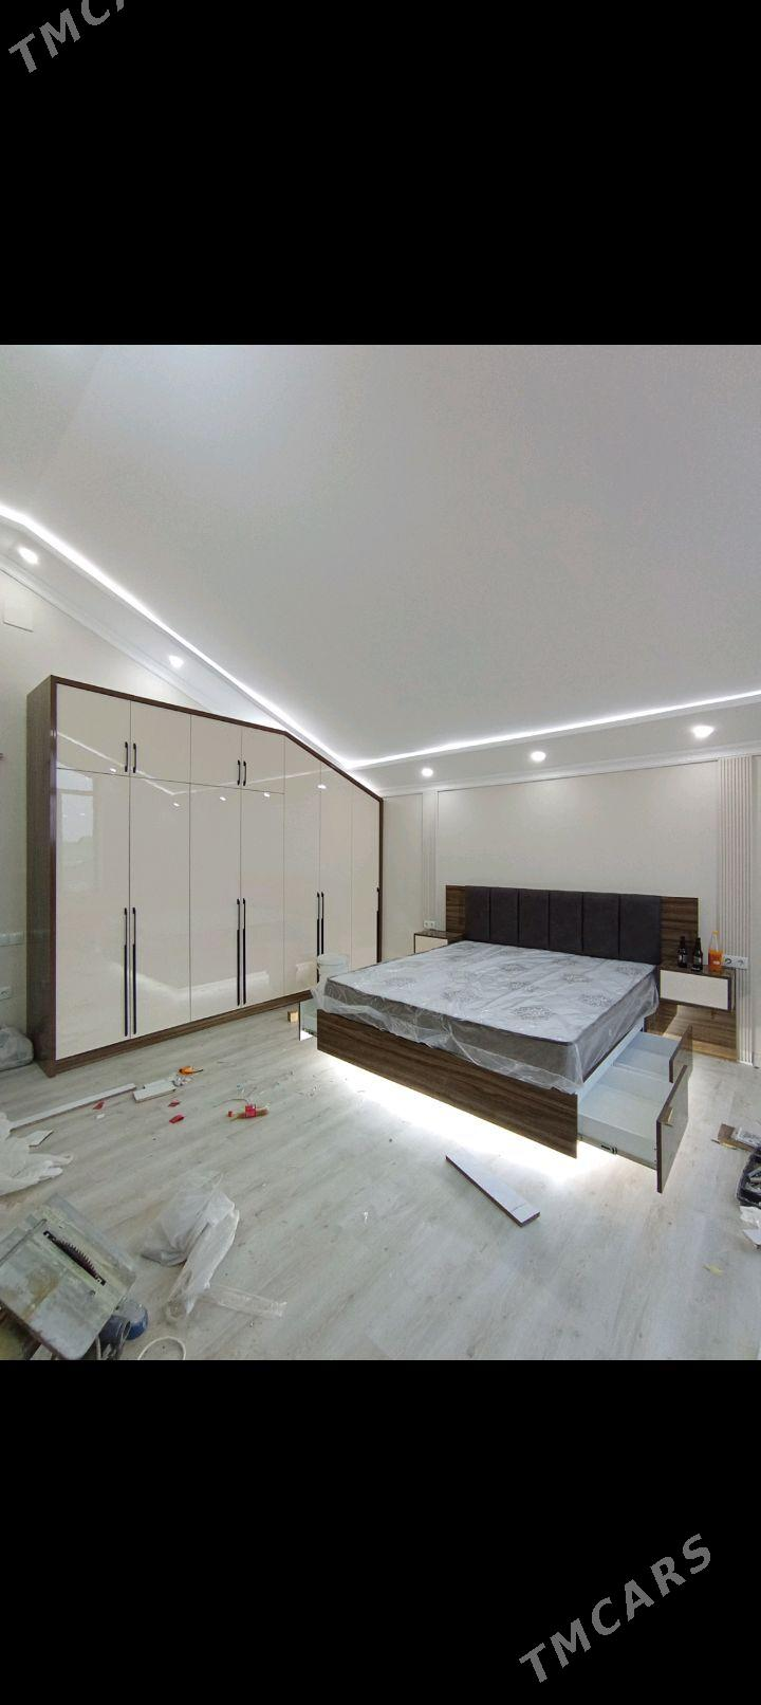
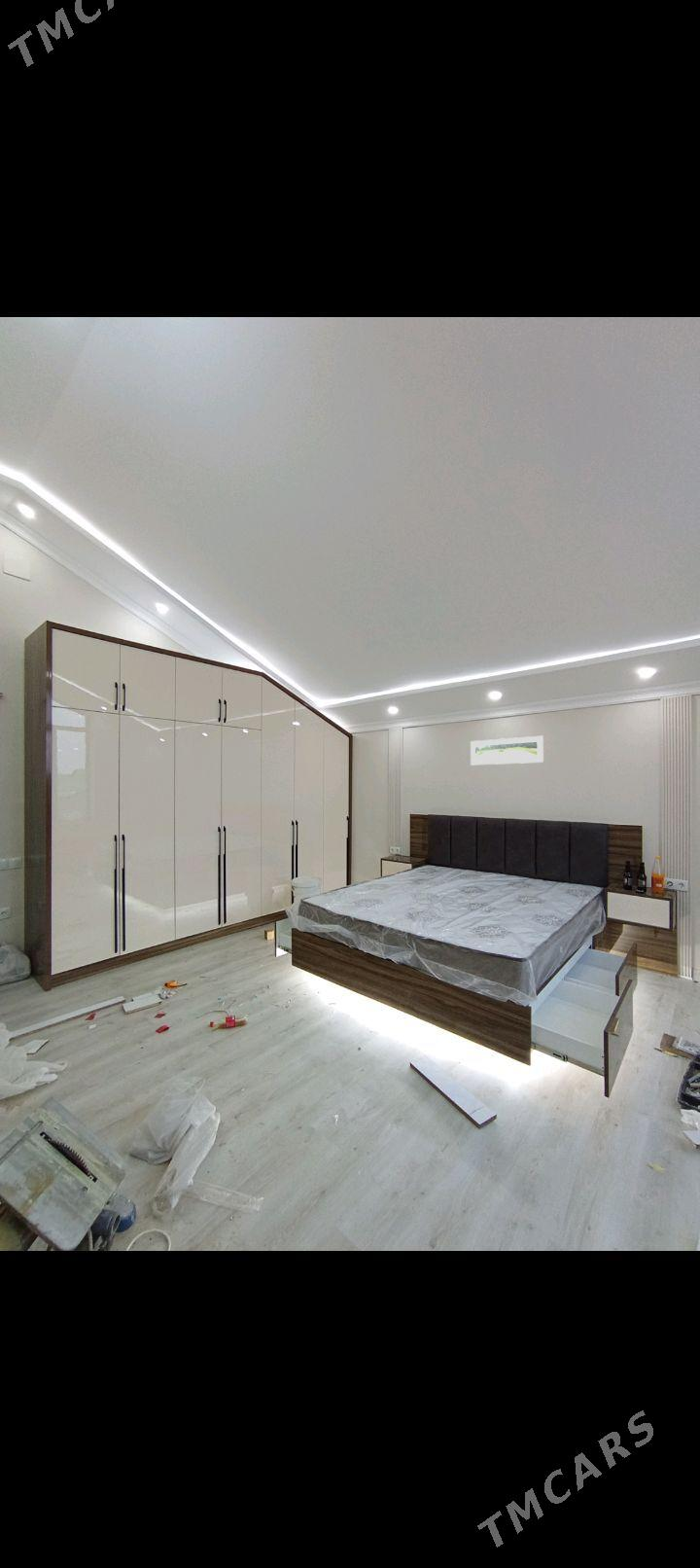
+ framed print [470,735,544,766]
